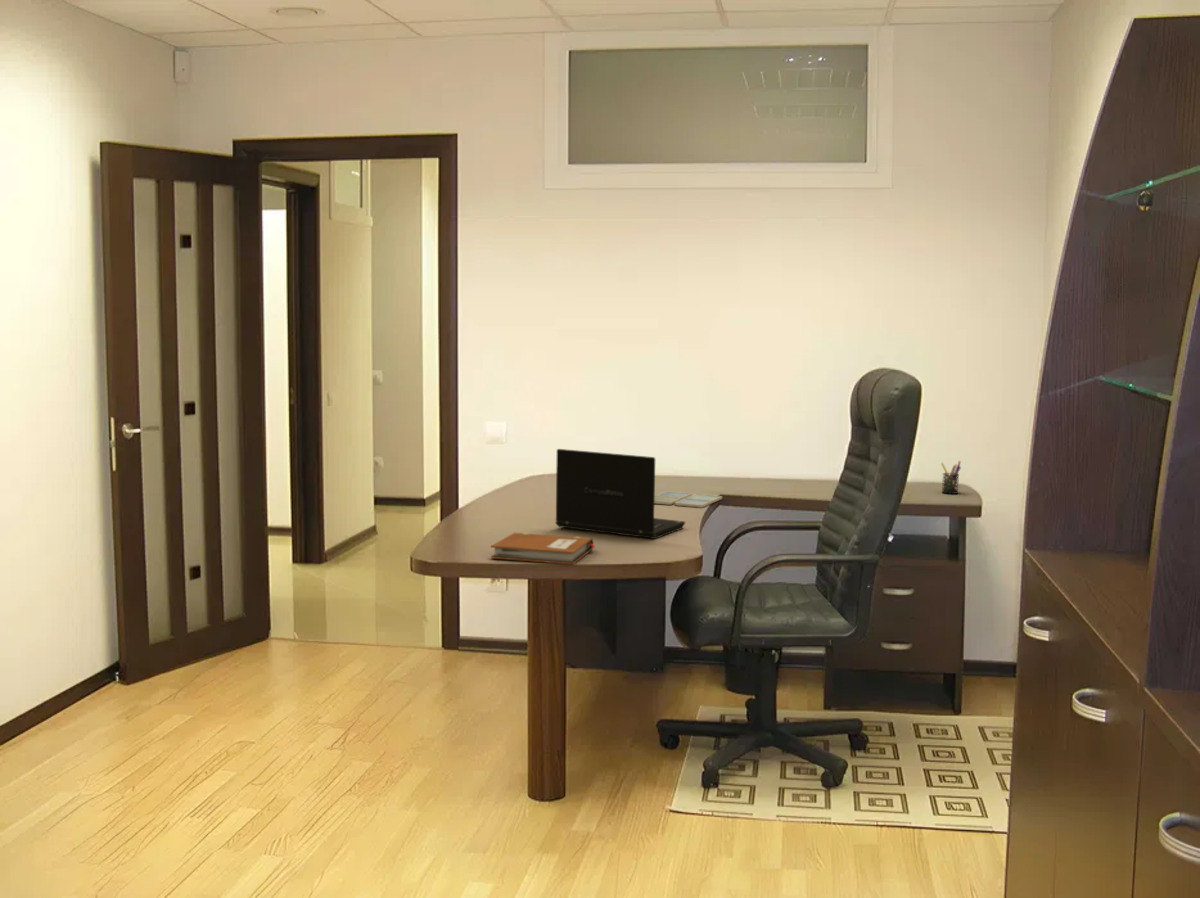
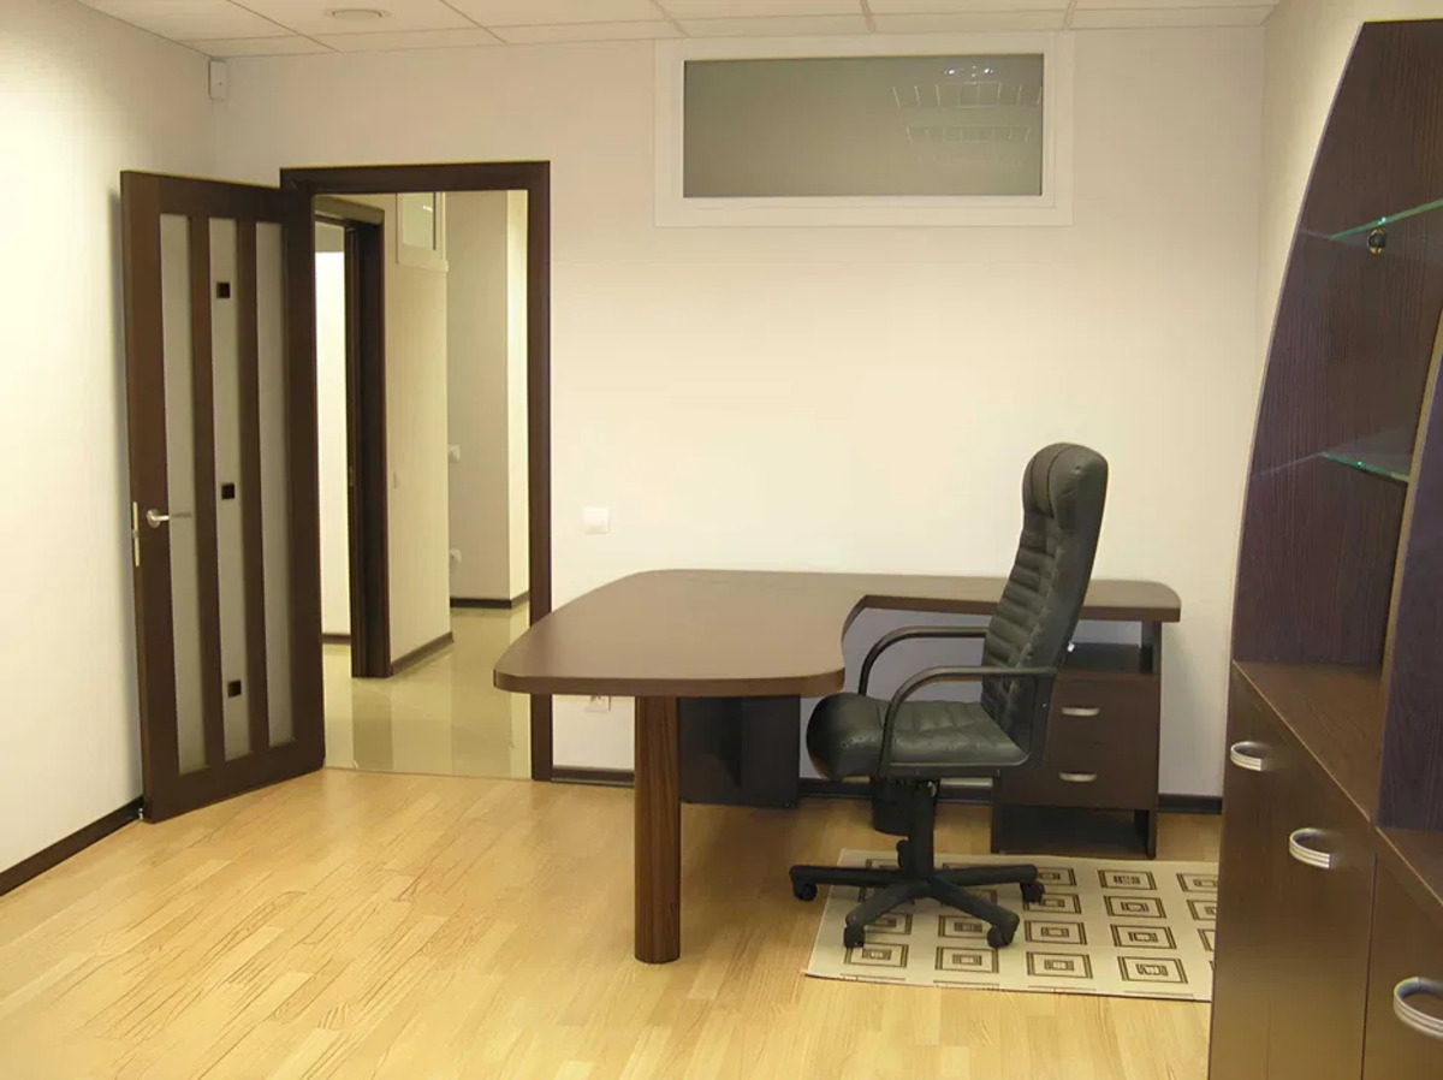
- notebook [490,532,596,565]
- laptop [554,448,686,540]
- pen holder [940,460,962,495]
- drink coaster [654,490,723,509]
